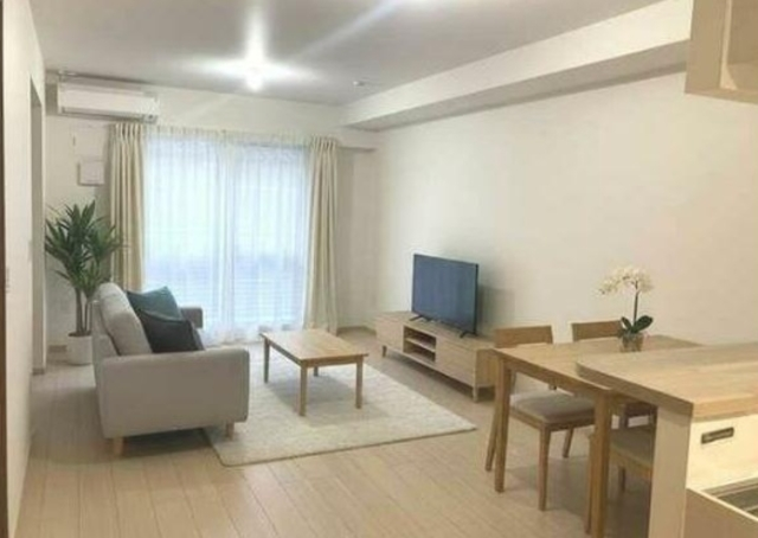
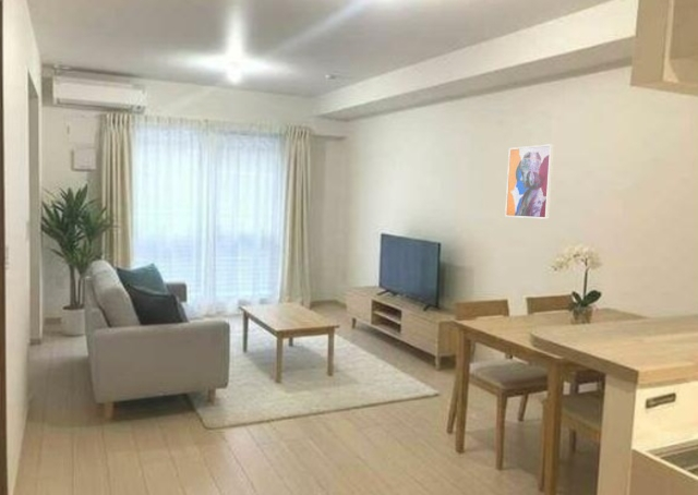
+ wall art [504,143,555,220]
